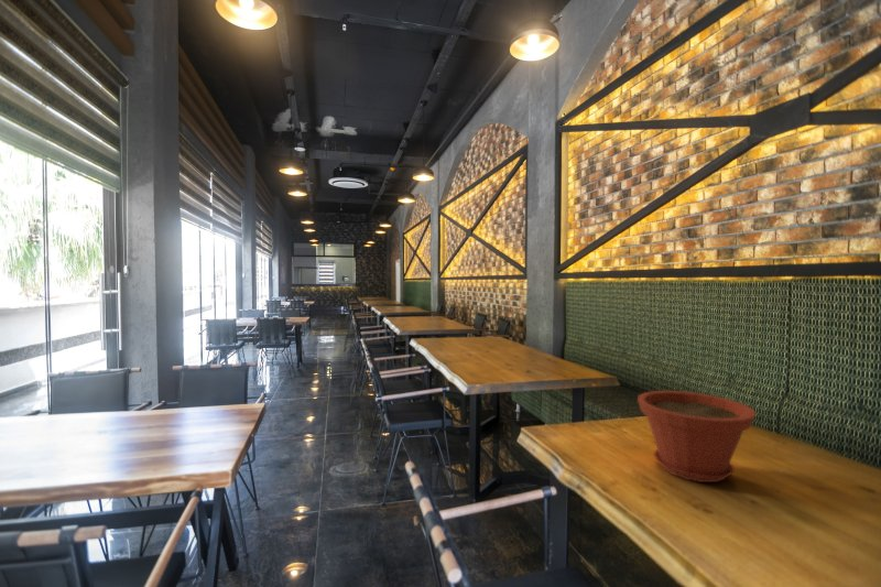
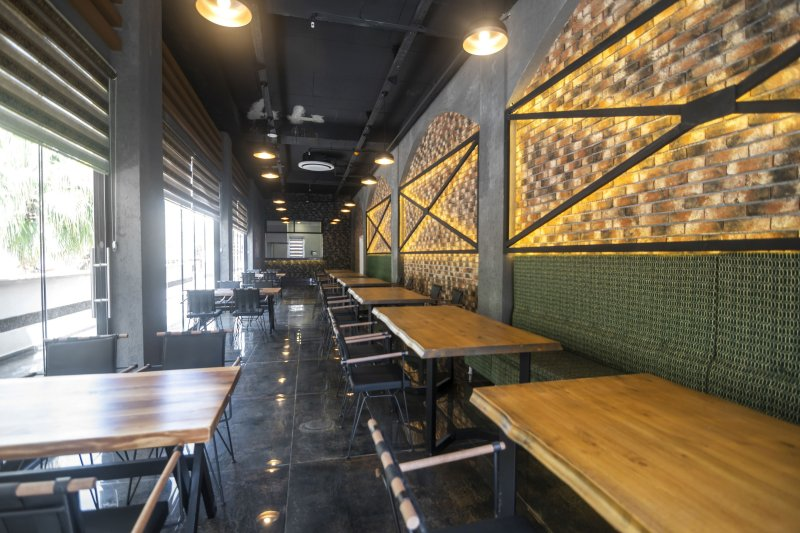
- plant pot [637,390,757,483]
